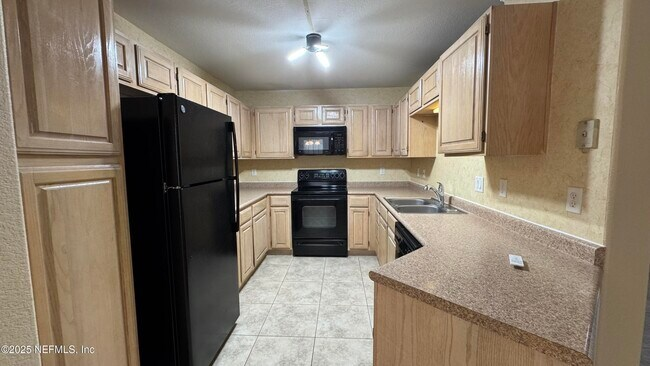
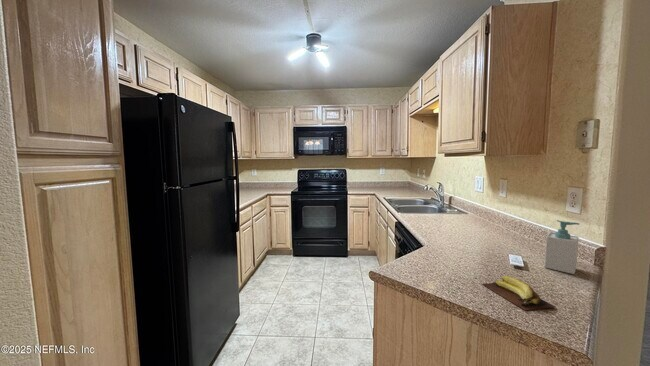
+ soap bottle [544,219,581,275]
+ banana [481,275,556,311]
